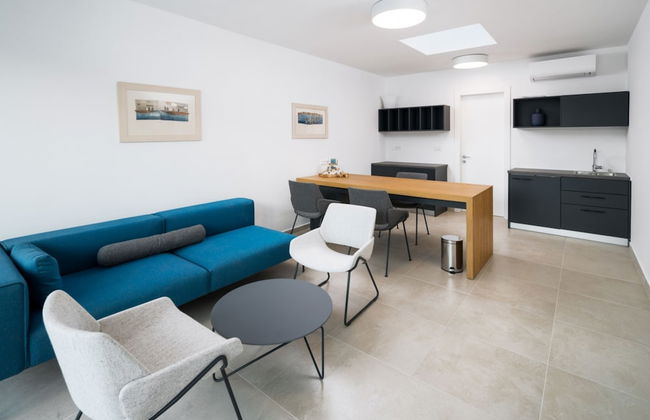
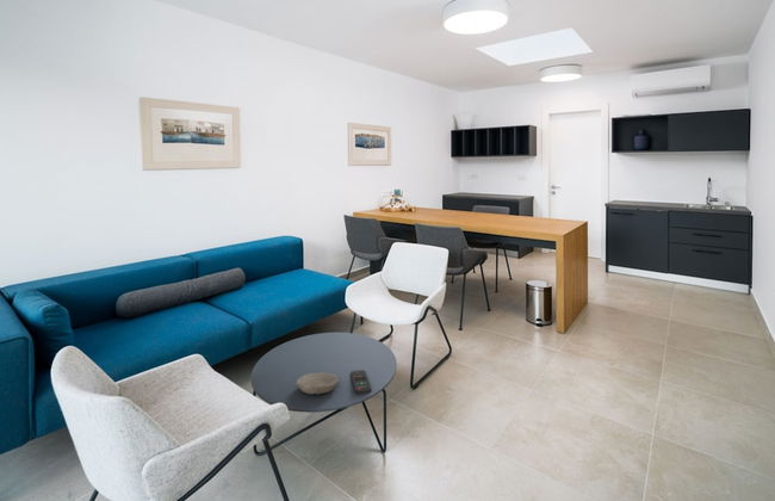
+ remote control [349,369,373,396]
+ bowl [296,371,340,395]
